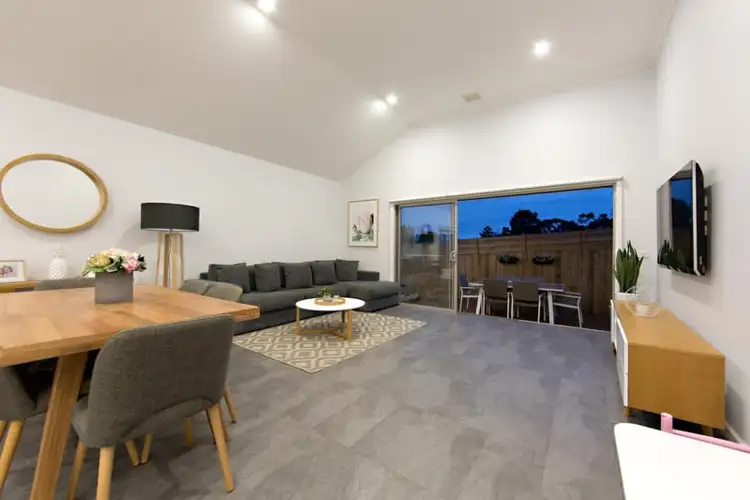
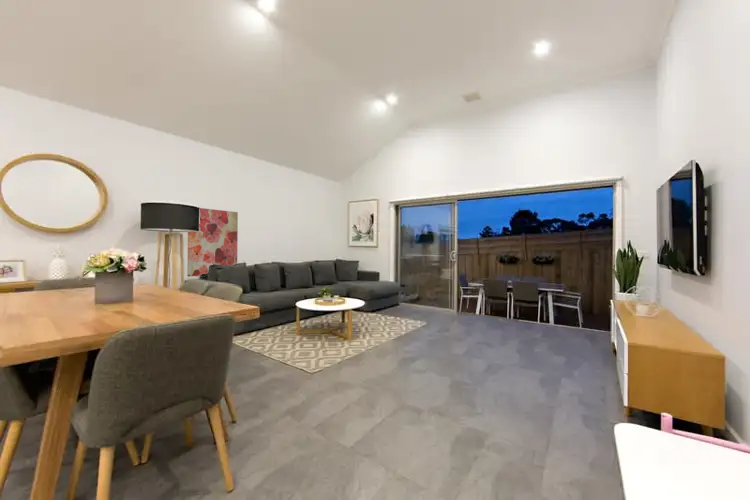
+ wall art [186,207,239,278]
